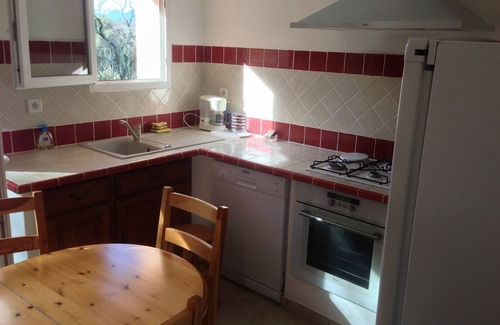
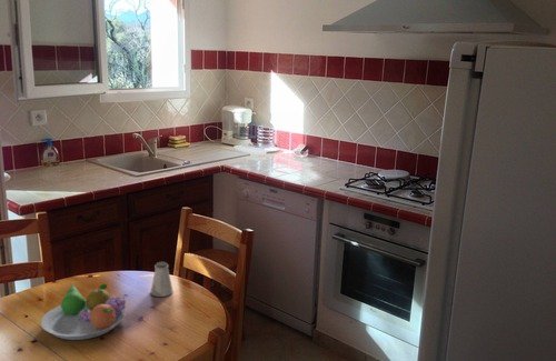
+ fruit bowl [40,283,127,341]
+ saltshaker [149,261,173,298]
